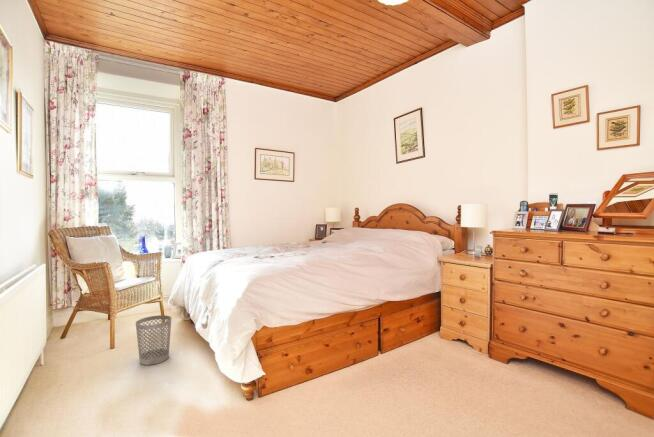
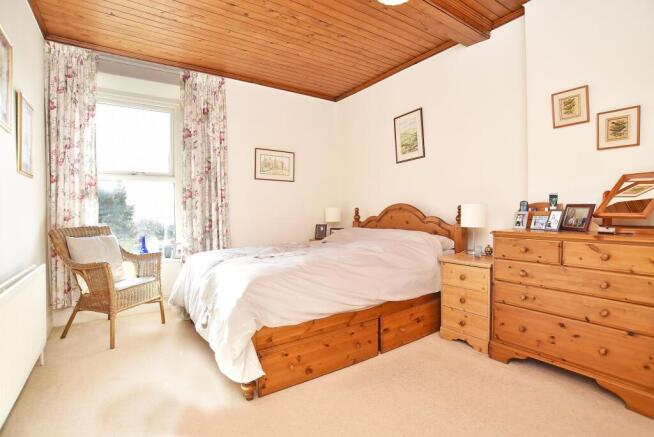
- wastebasket [135,314,173,366]
